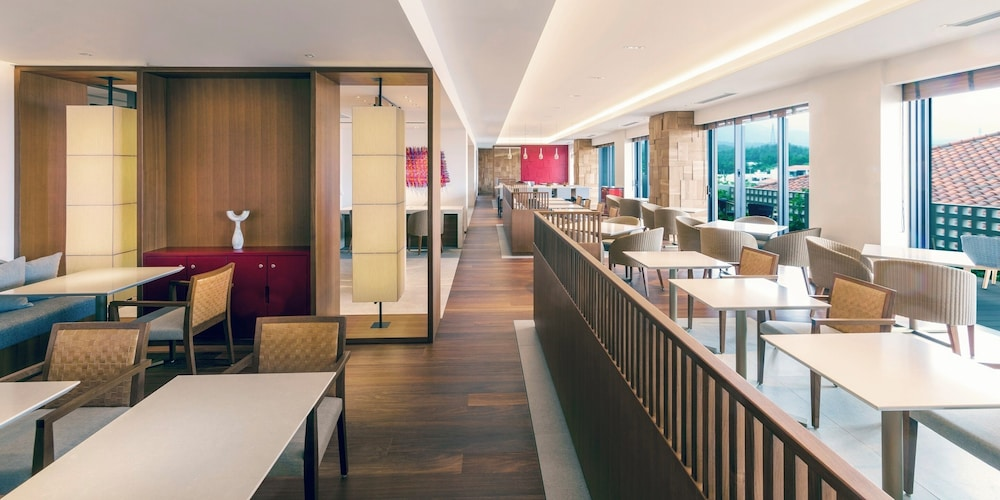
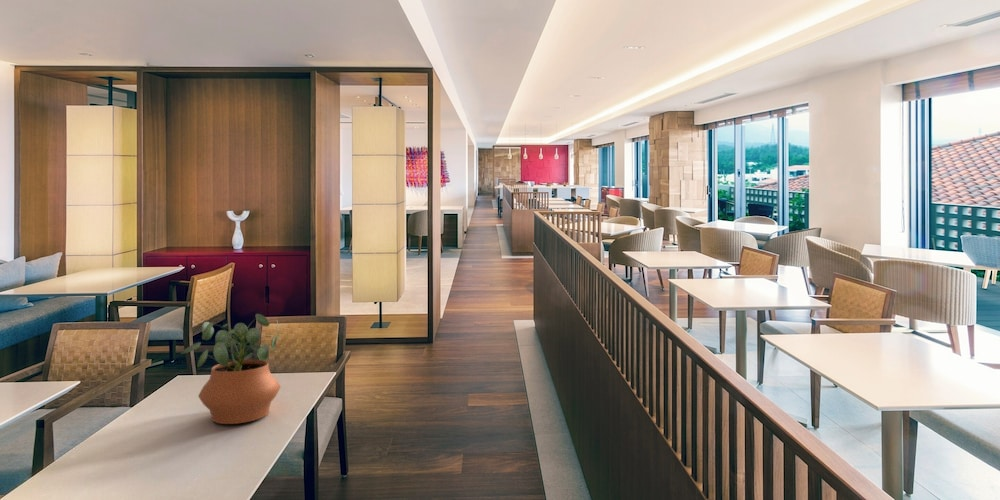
+ potted plant [180,313,282,425]
